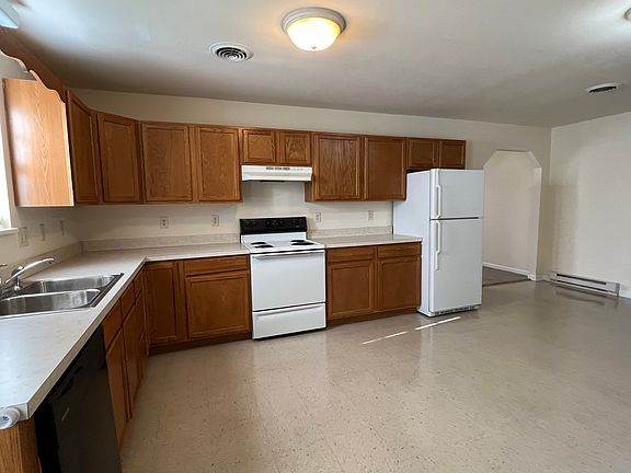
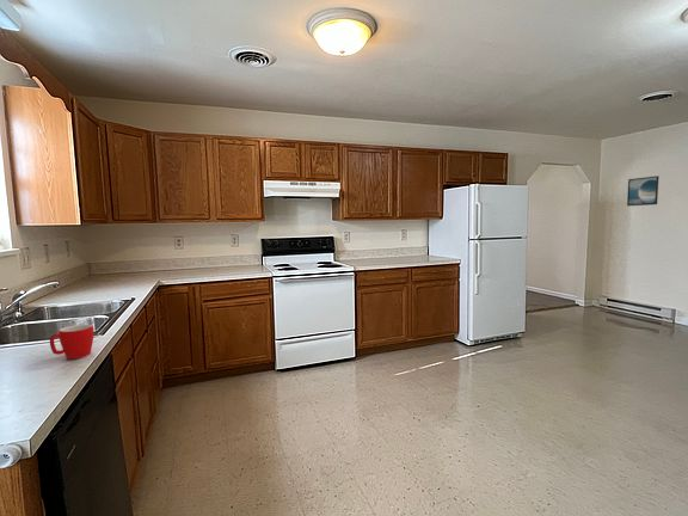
+ mug [49,324,96,360]
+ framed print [626,174,661,207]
